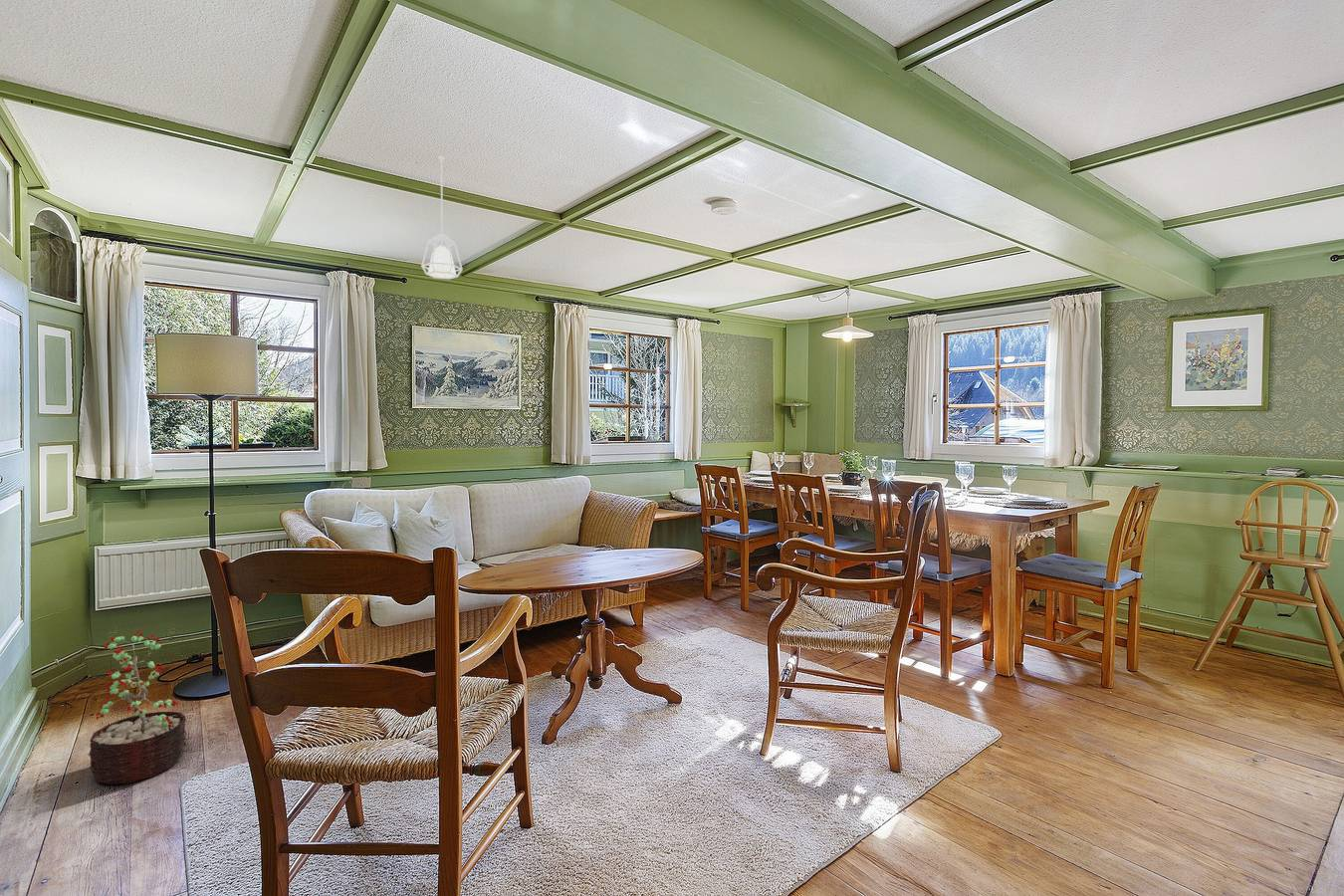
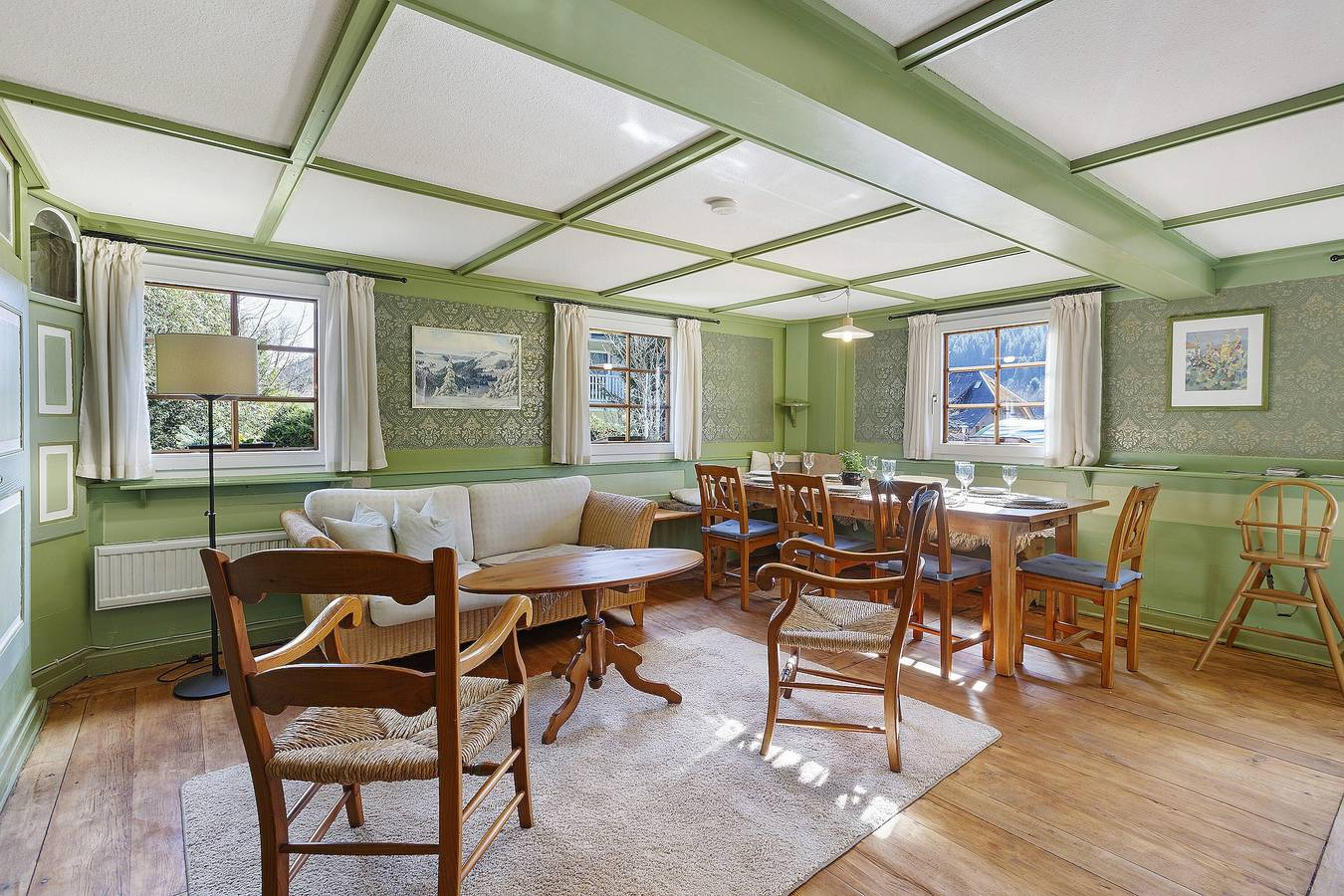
- pendant lamp [420,155,464,280]
- decorative plant [88,629,187,785]
